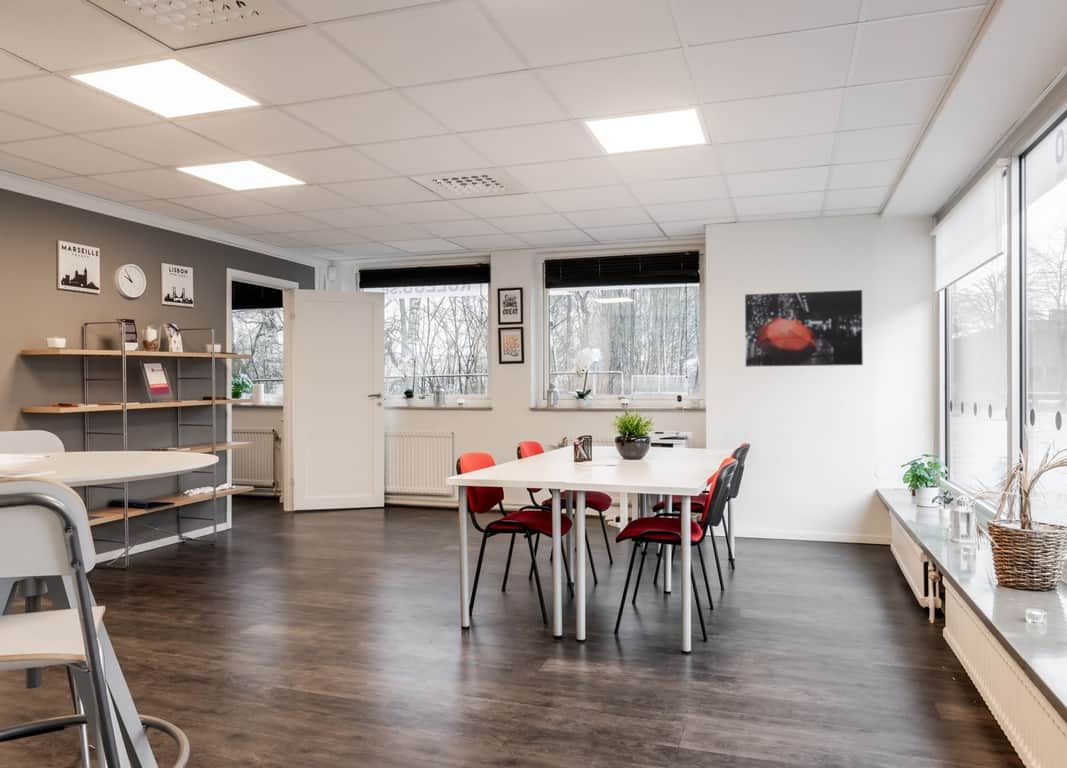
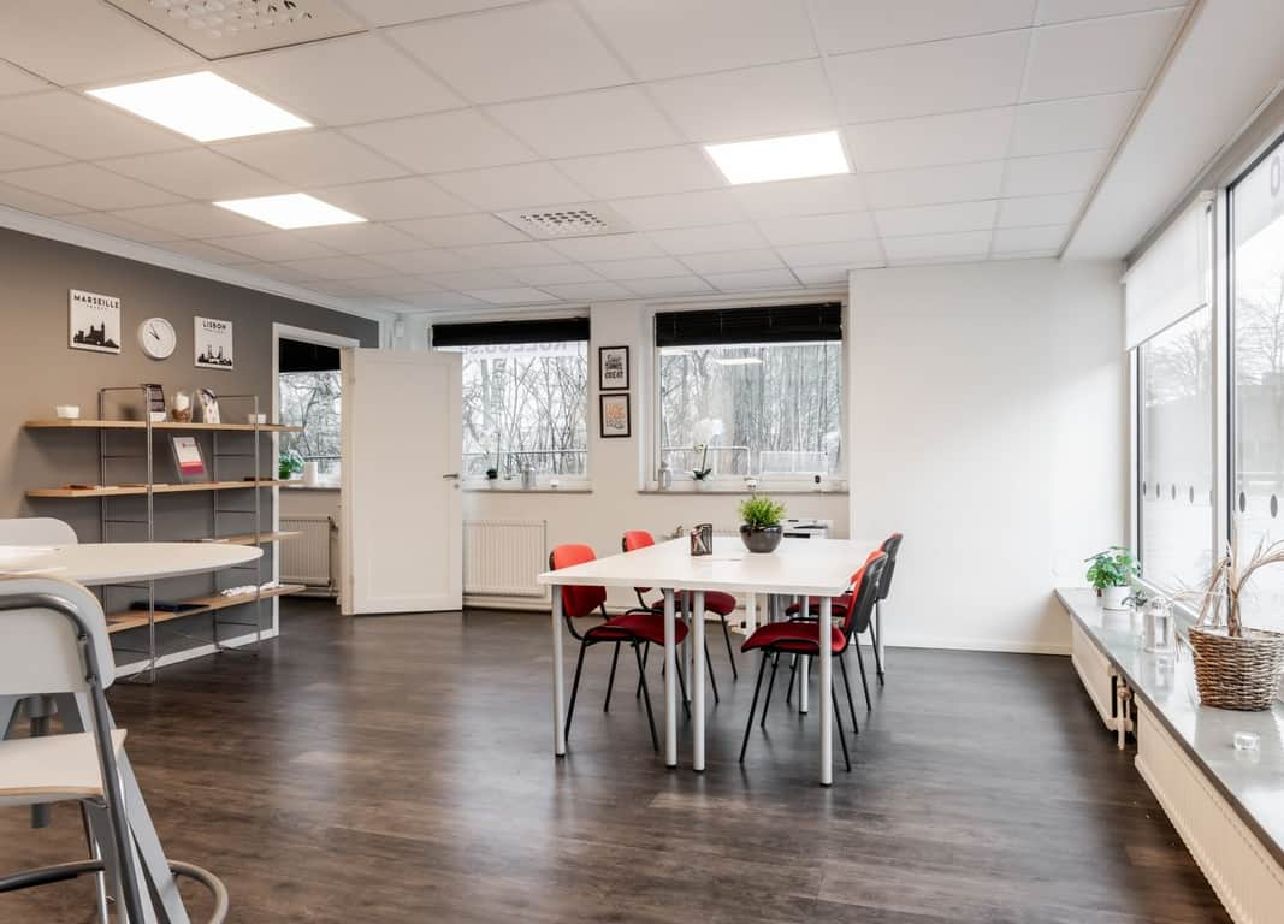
- wall art [744,289,864,368]
